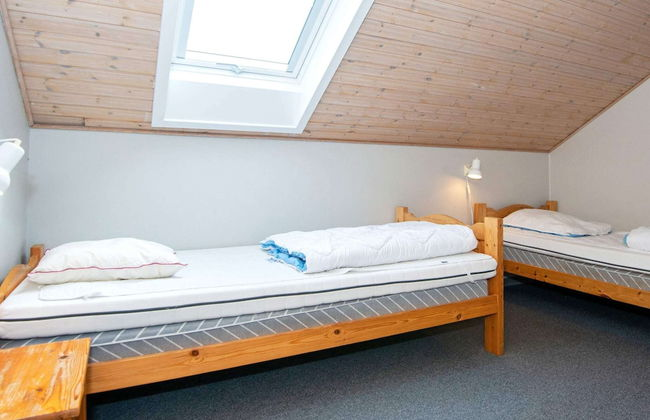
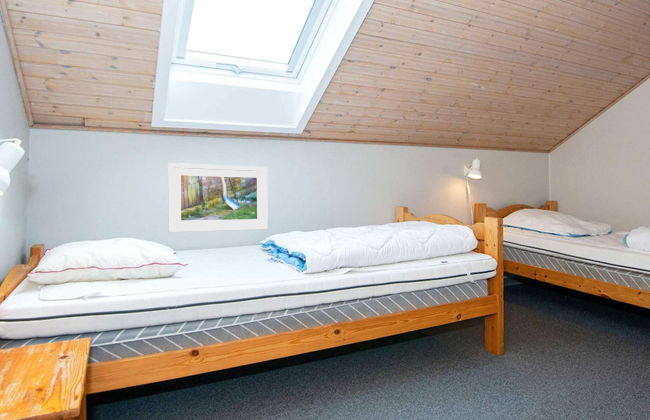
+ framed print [167,162,269,233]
